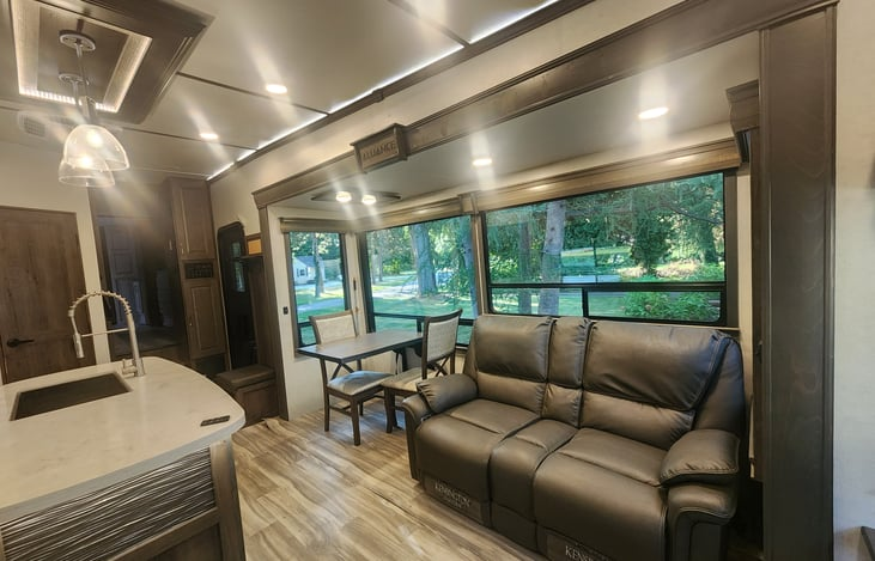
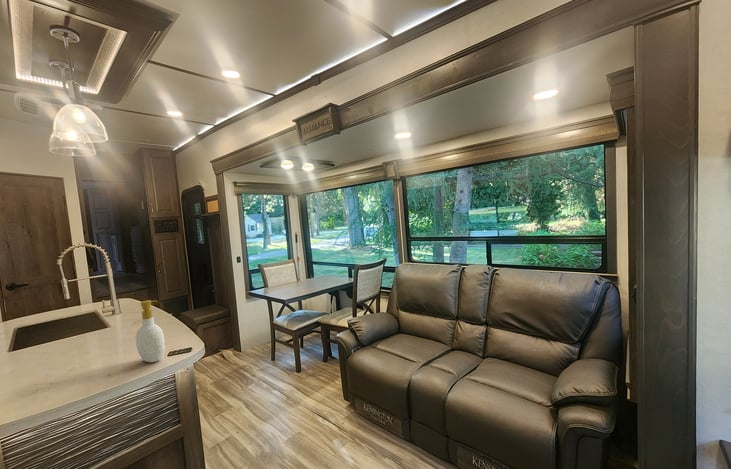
+ soap bottle [135,299,166,363]
